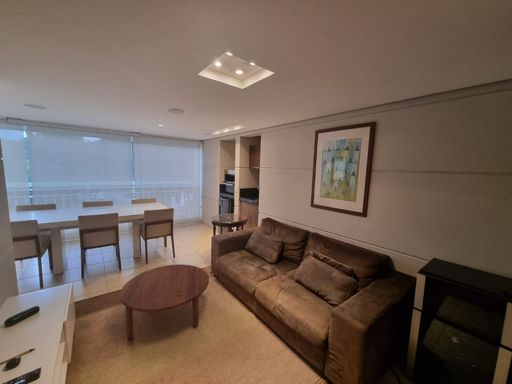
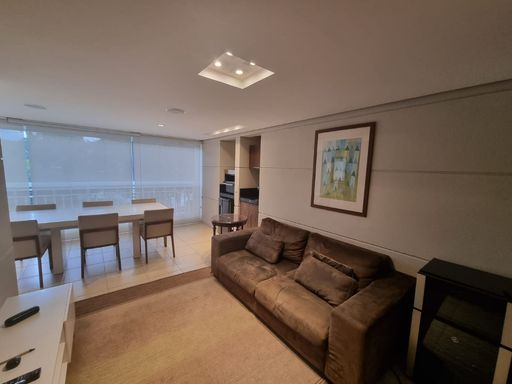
- coffee table [119,263,210,340]
